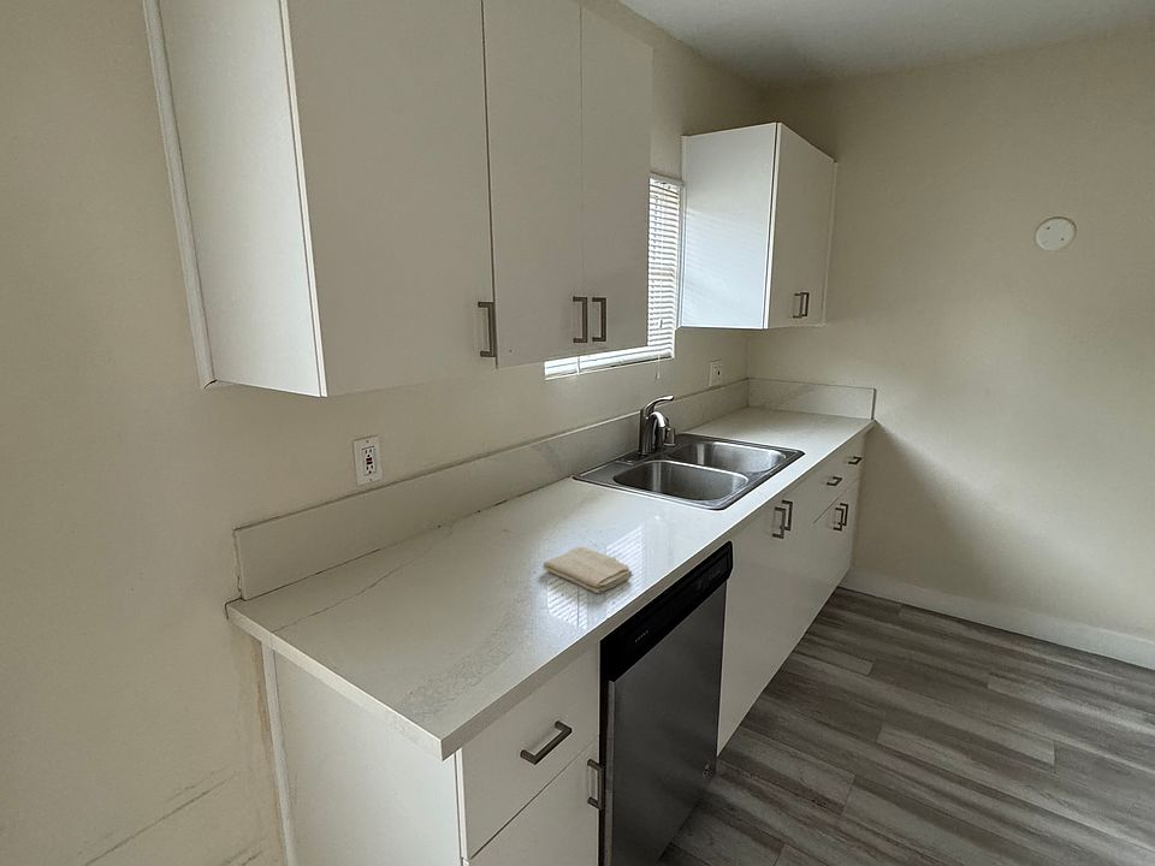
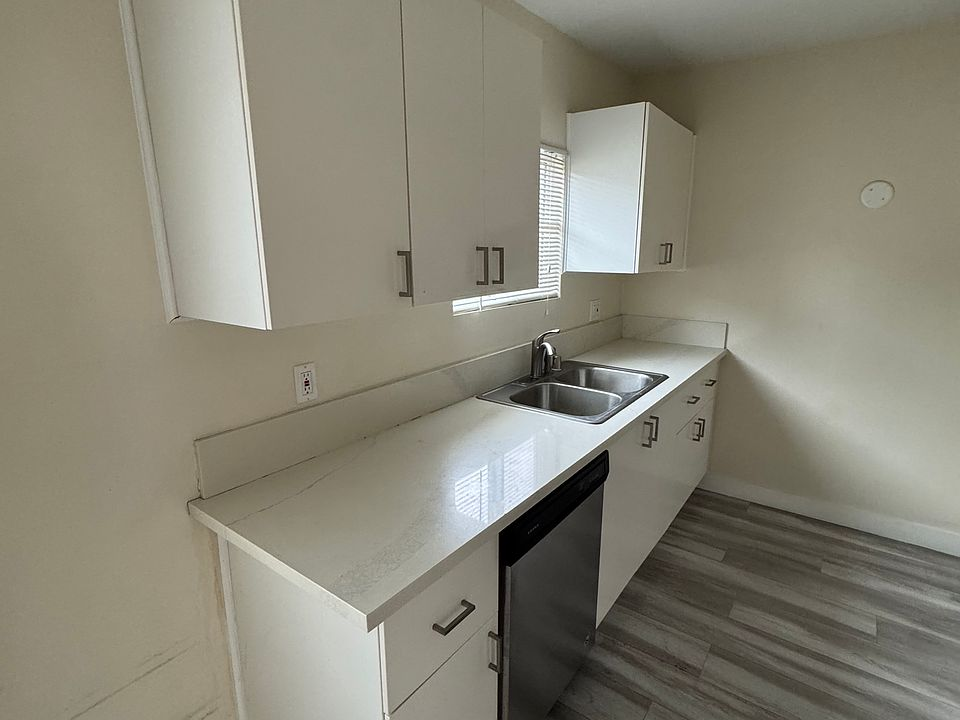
- washcloth [543,546,634,595]
